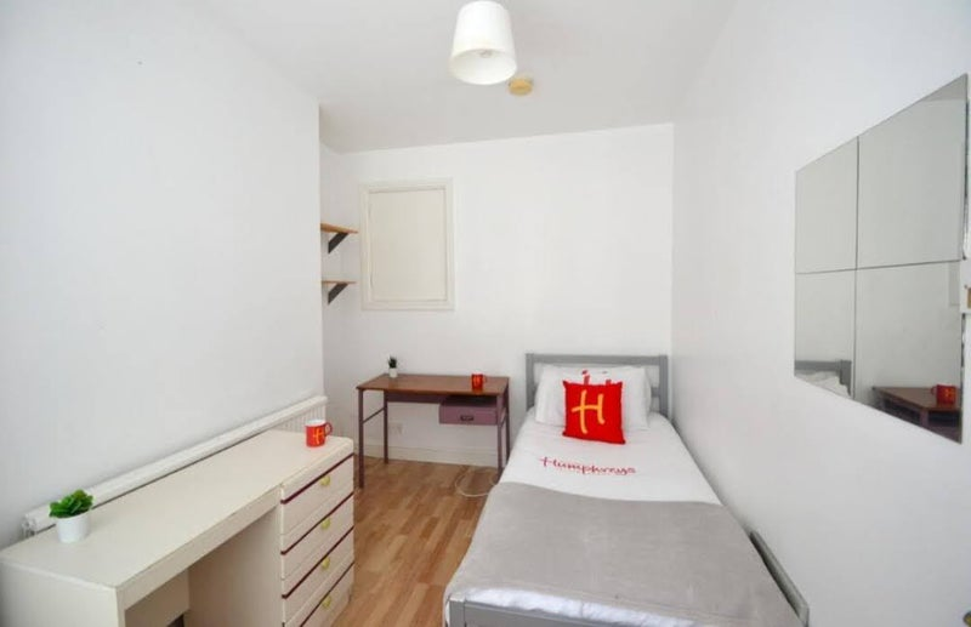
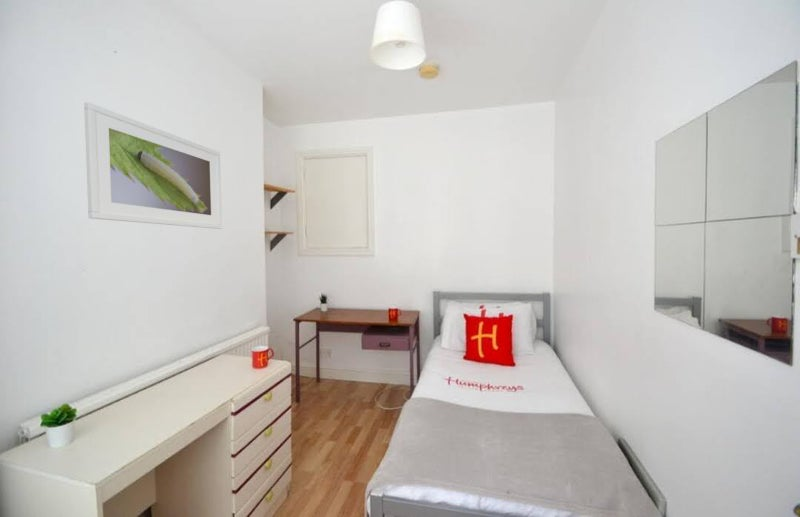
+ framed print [83,101,223,230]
